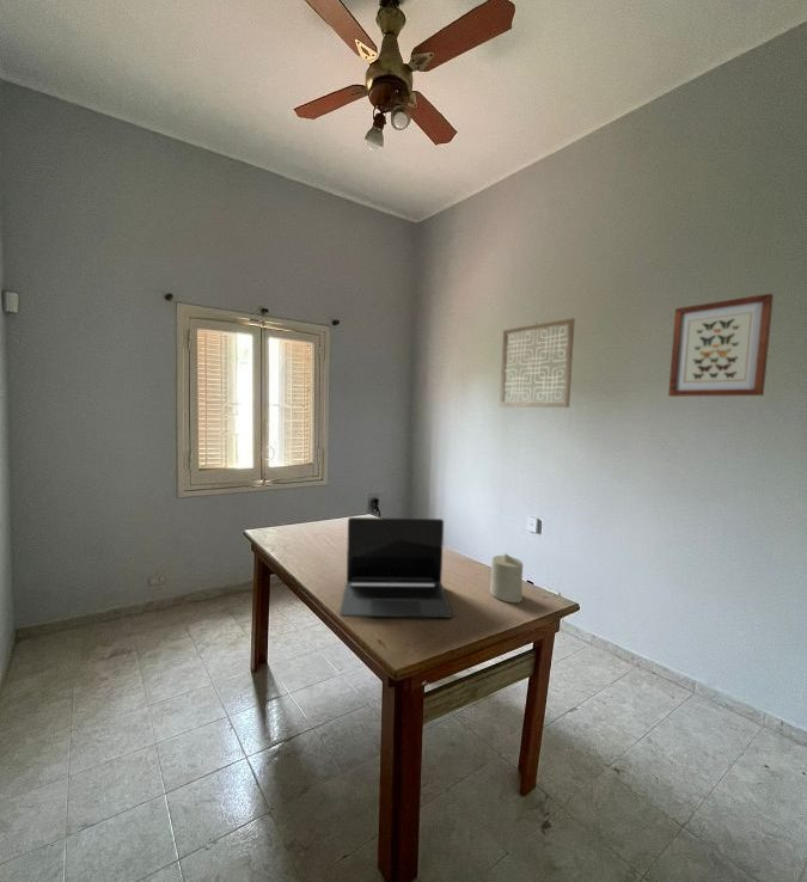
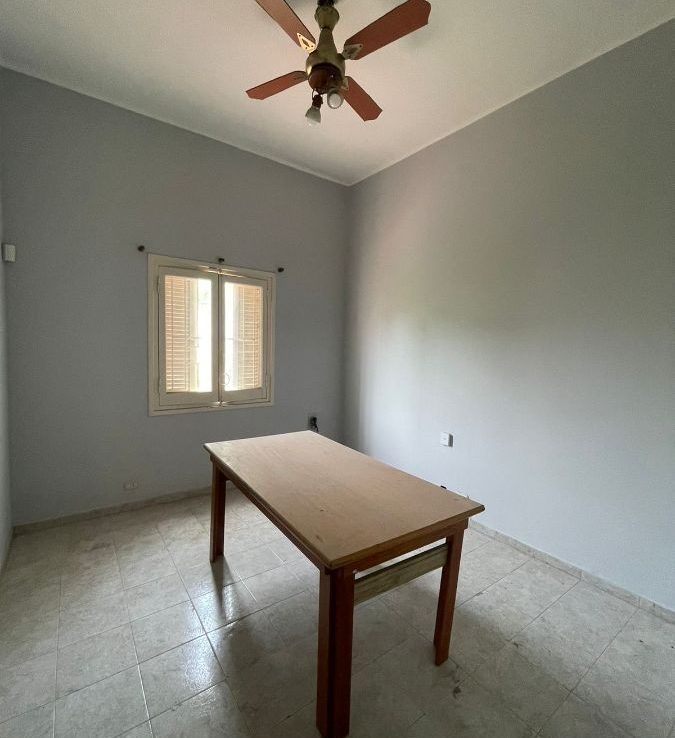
- laptop [338,516,453,618]
- wall art [499,317,576,409]
- candle [489,552,524,604]
- wall art [667,293,775,398]
